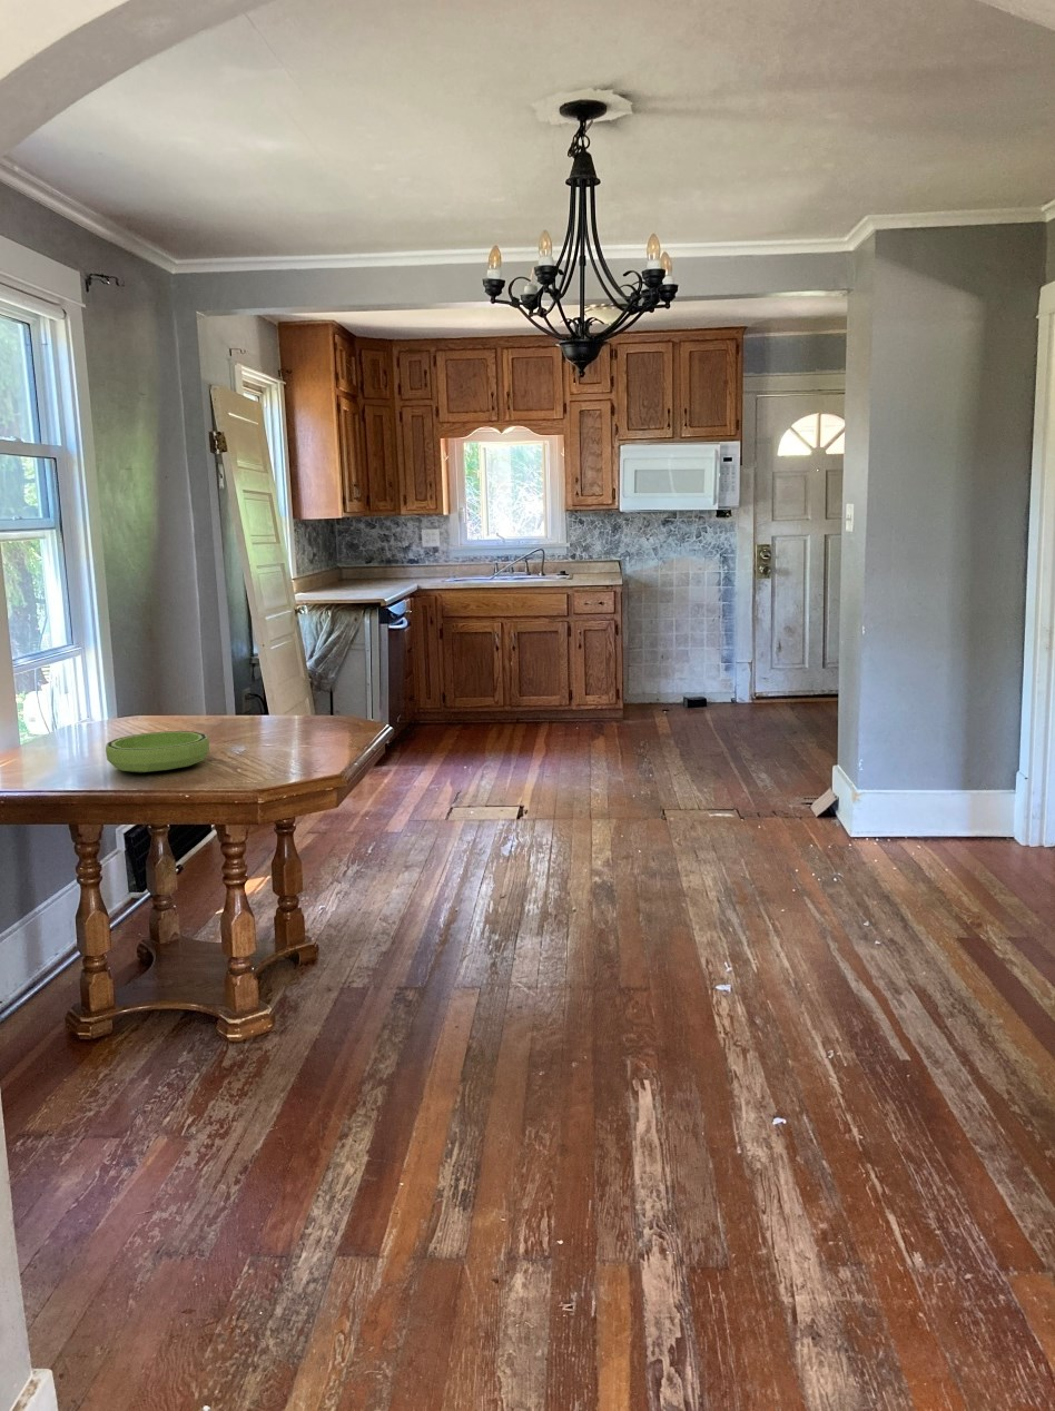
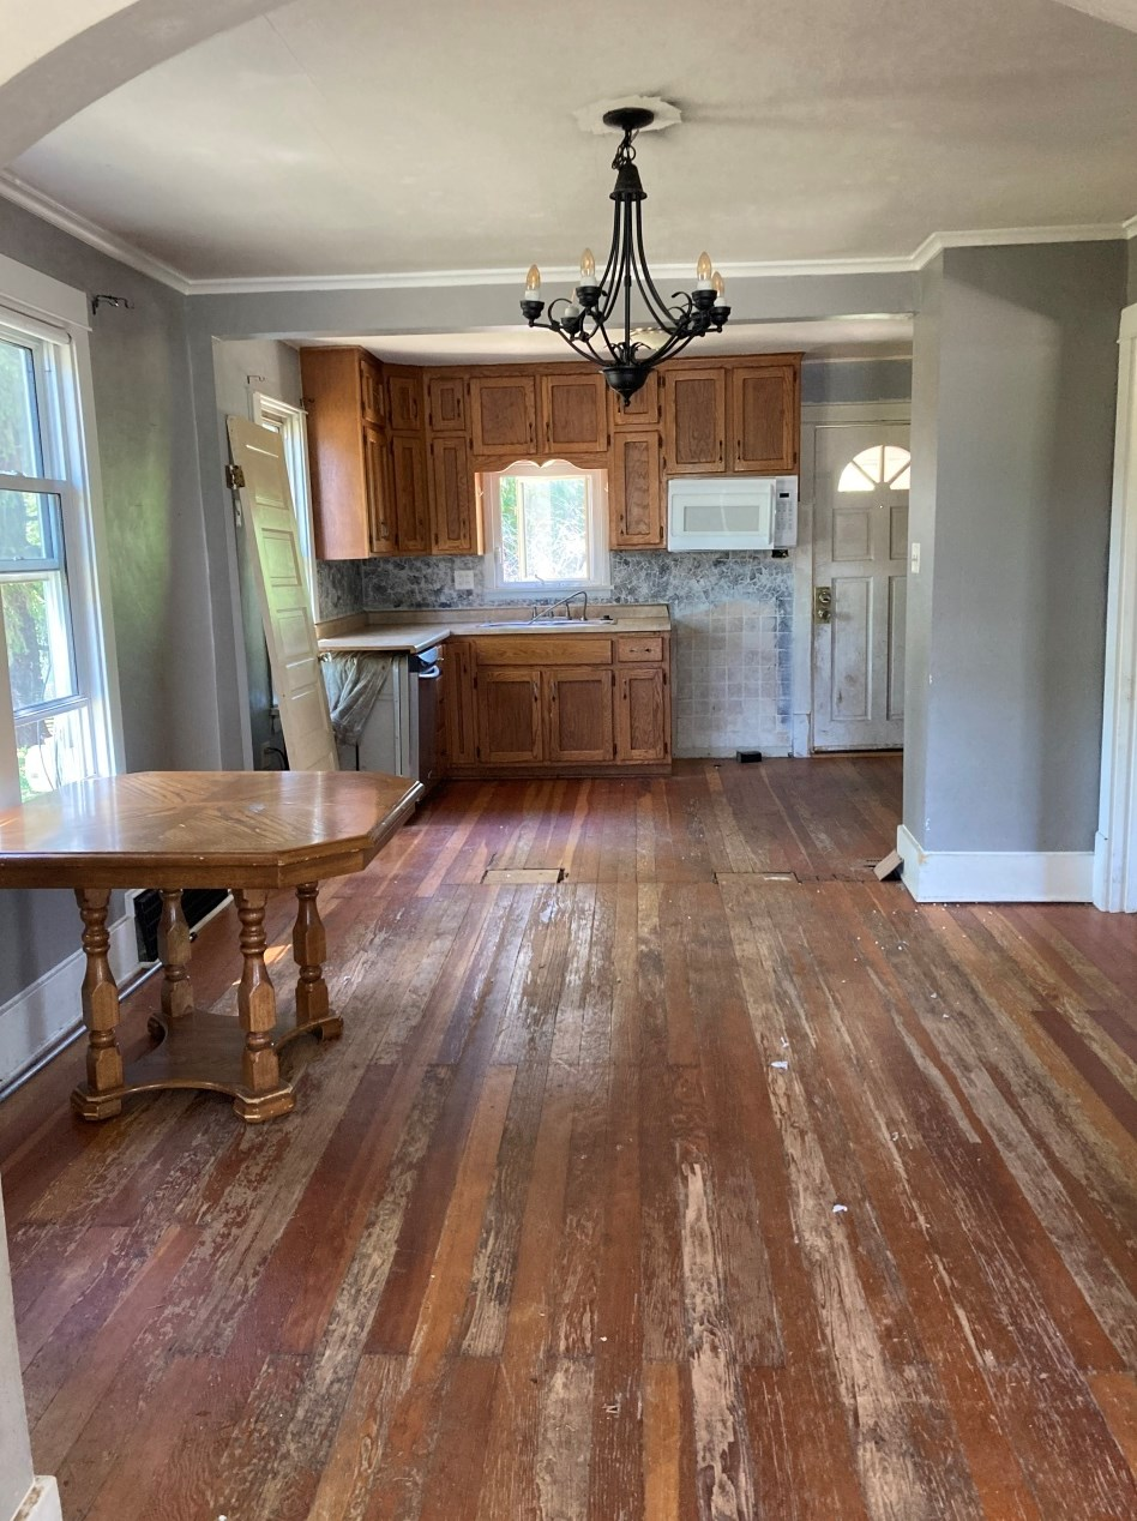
- bowl [105,730,210,773]
